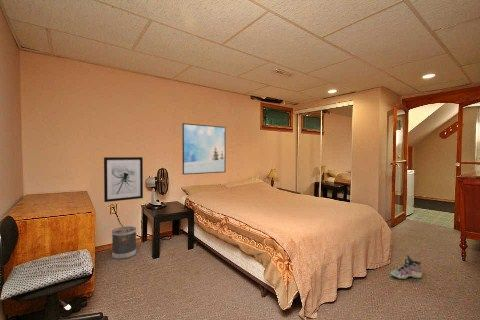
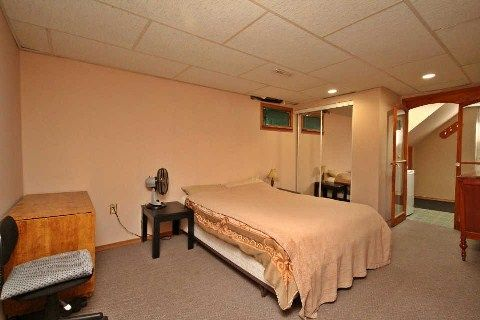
- wastebasket [111,225,137,260]
- sneaker [390,254,423,280]
- wall art [103,156,144,203]
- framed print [181,122,227,176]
